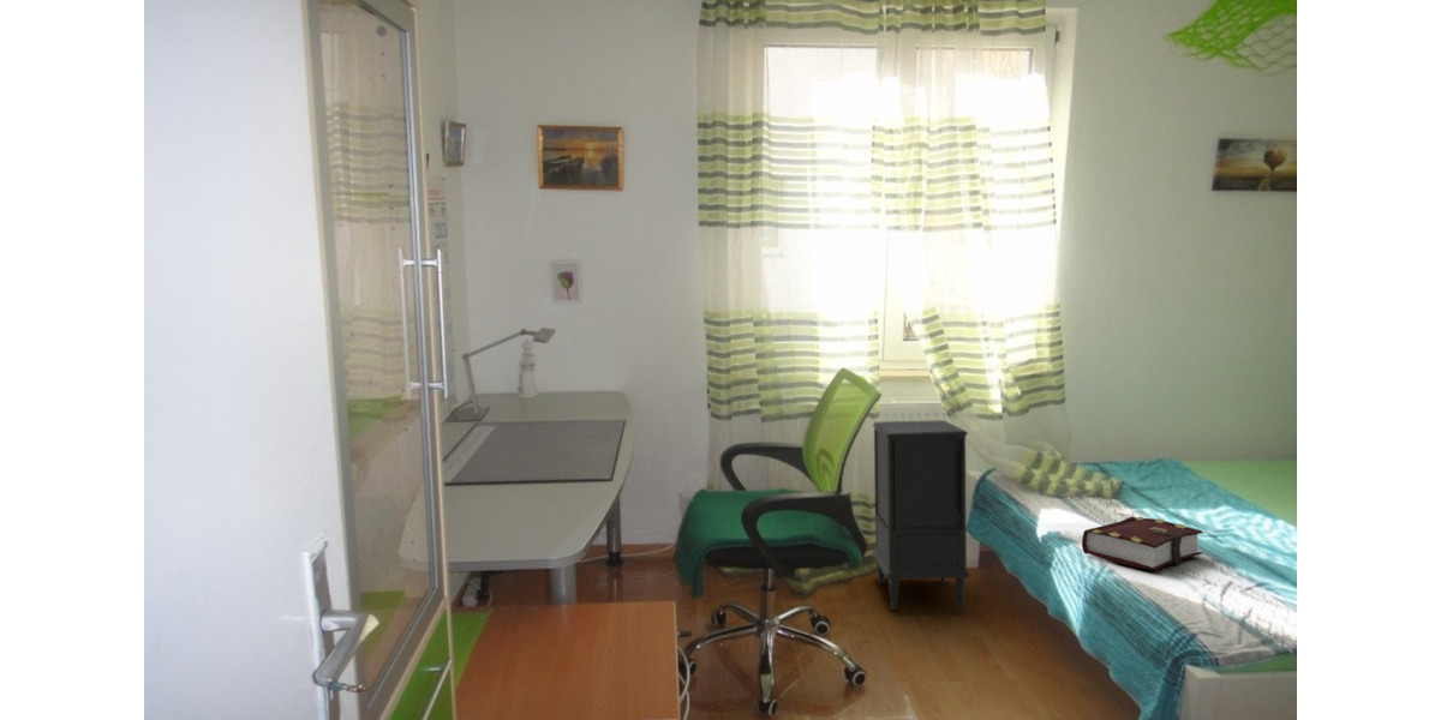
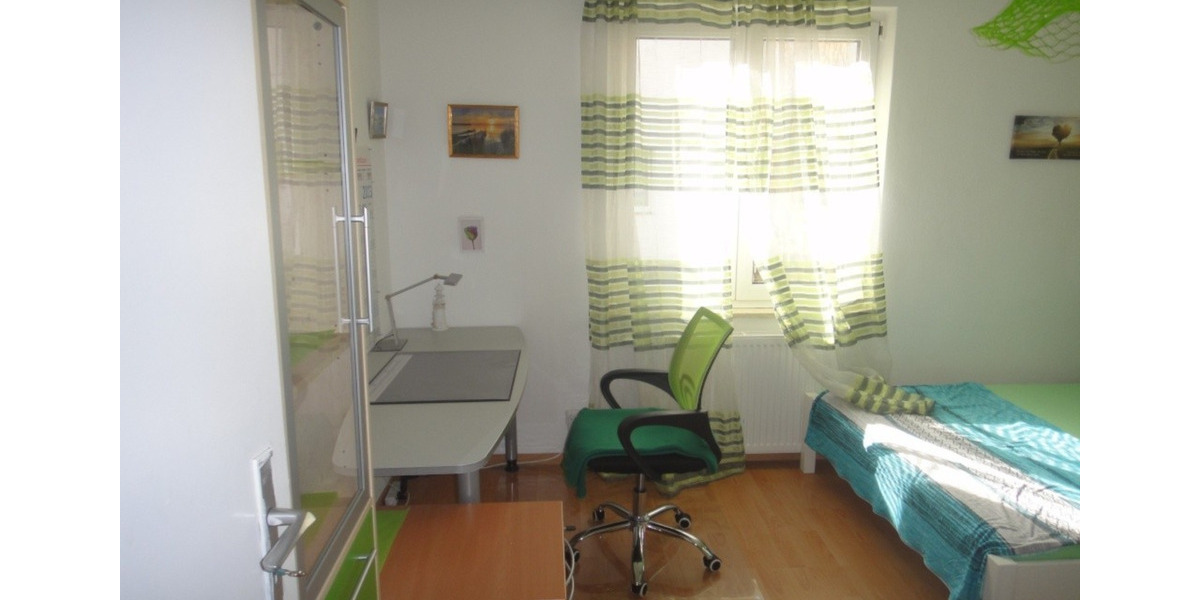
- book [1081,515,1203,571]
- nightstand [872,419,971,611]
